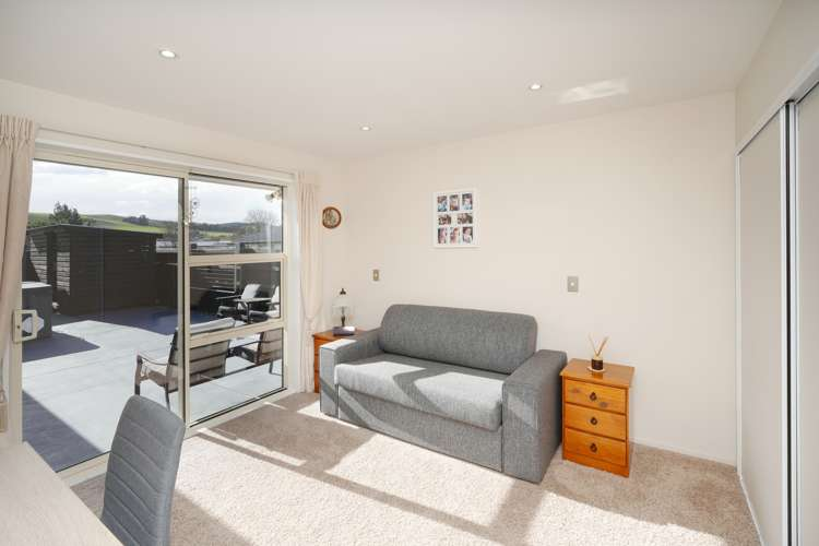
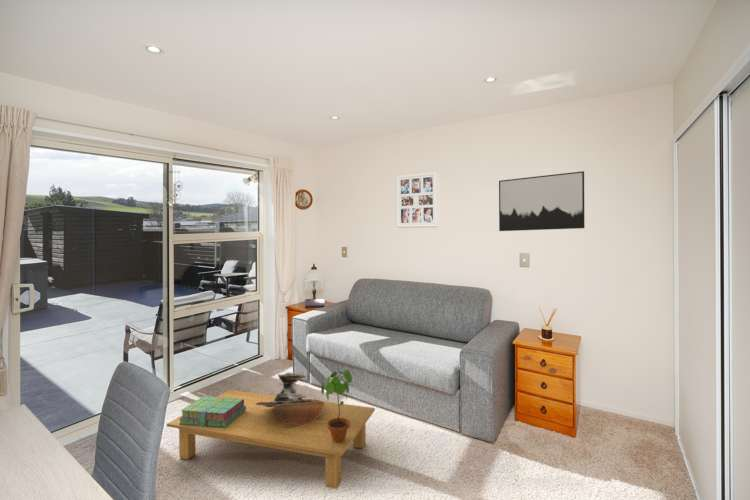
+ decorative bowl [255,372,325,425]
+ stack of books [179,395,246,428]
+ potted plant [320,369,353,443]
+ coffee table [166,389,376,490]
+ wall art [498,170,586,232]
